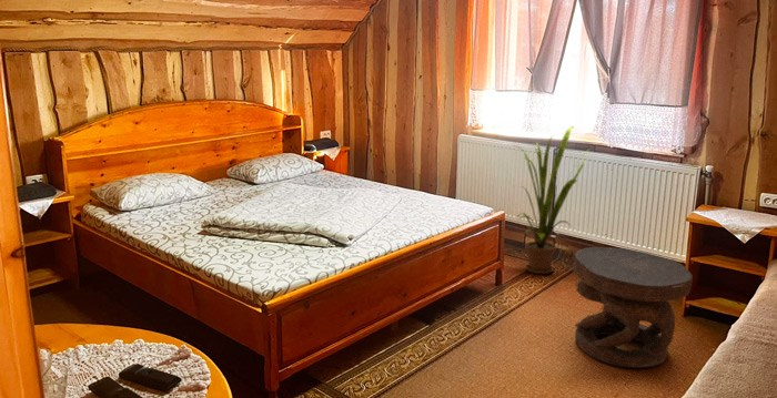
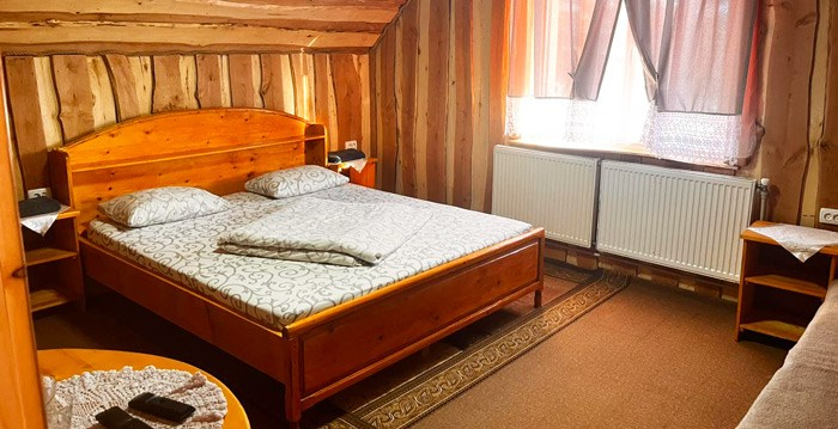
- side table [572,246,694,369]
- house plant [514,125,592,275]
